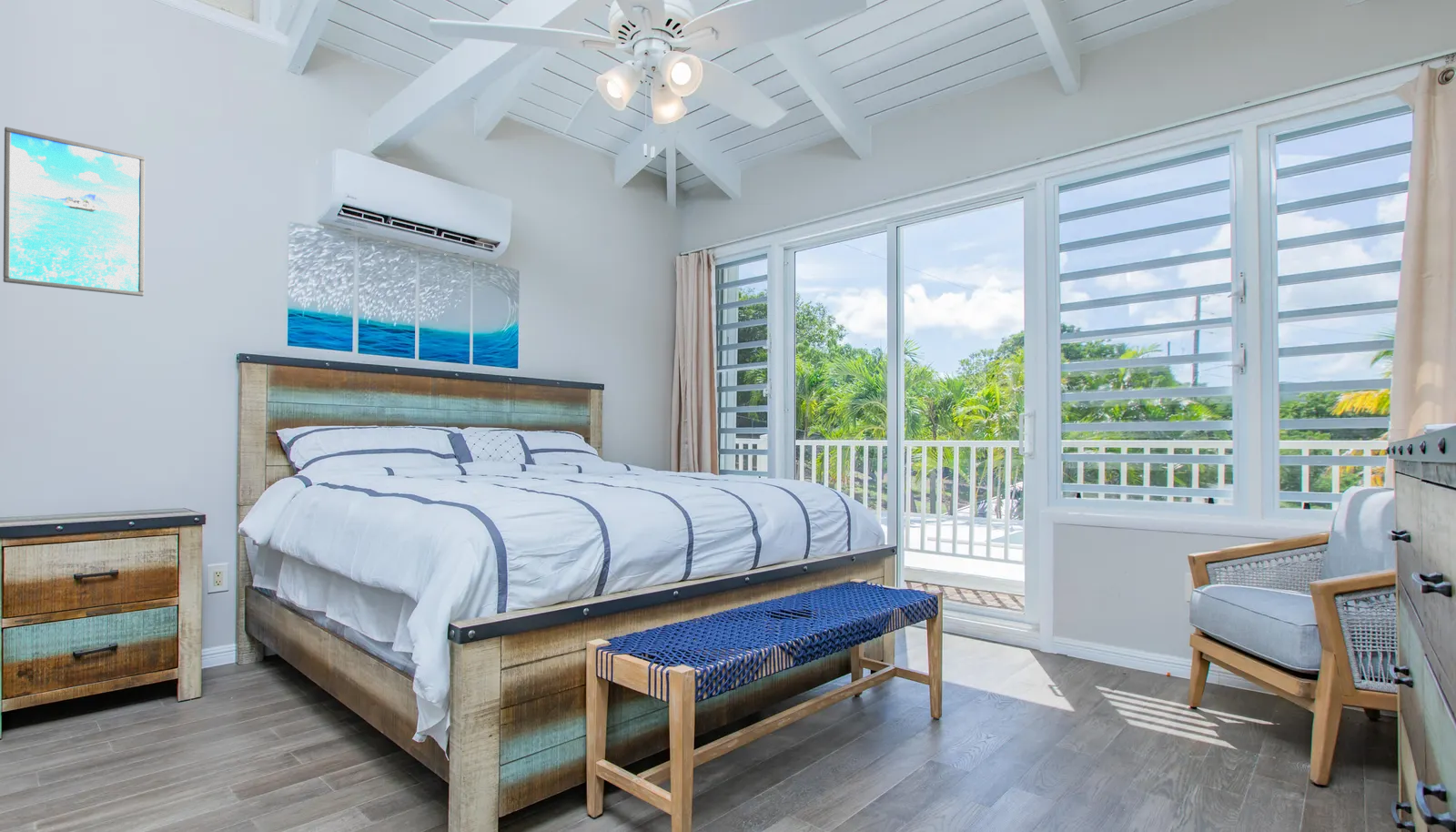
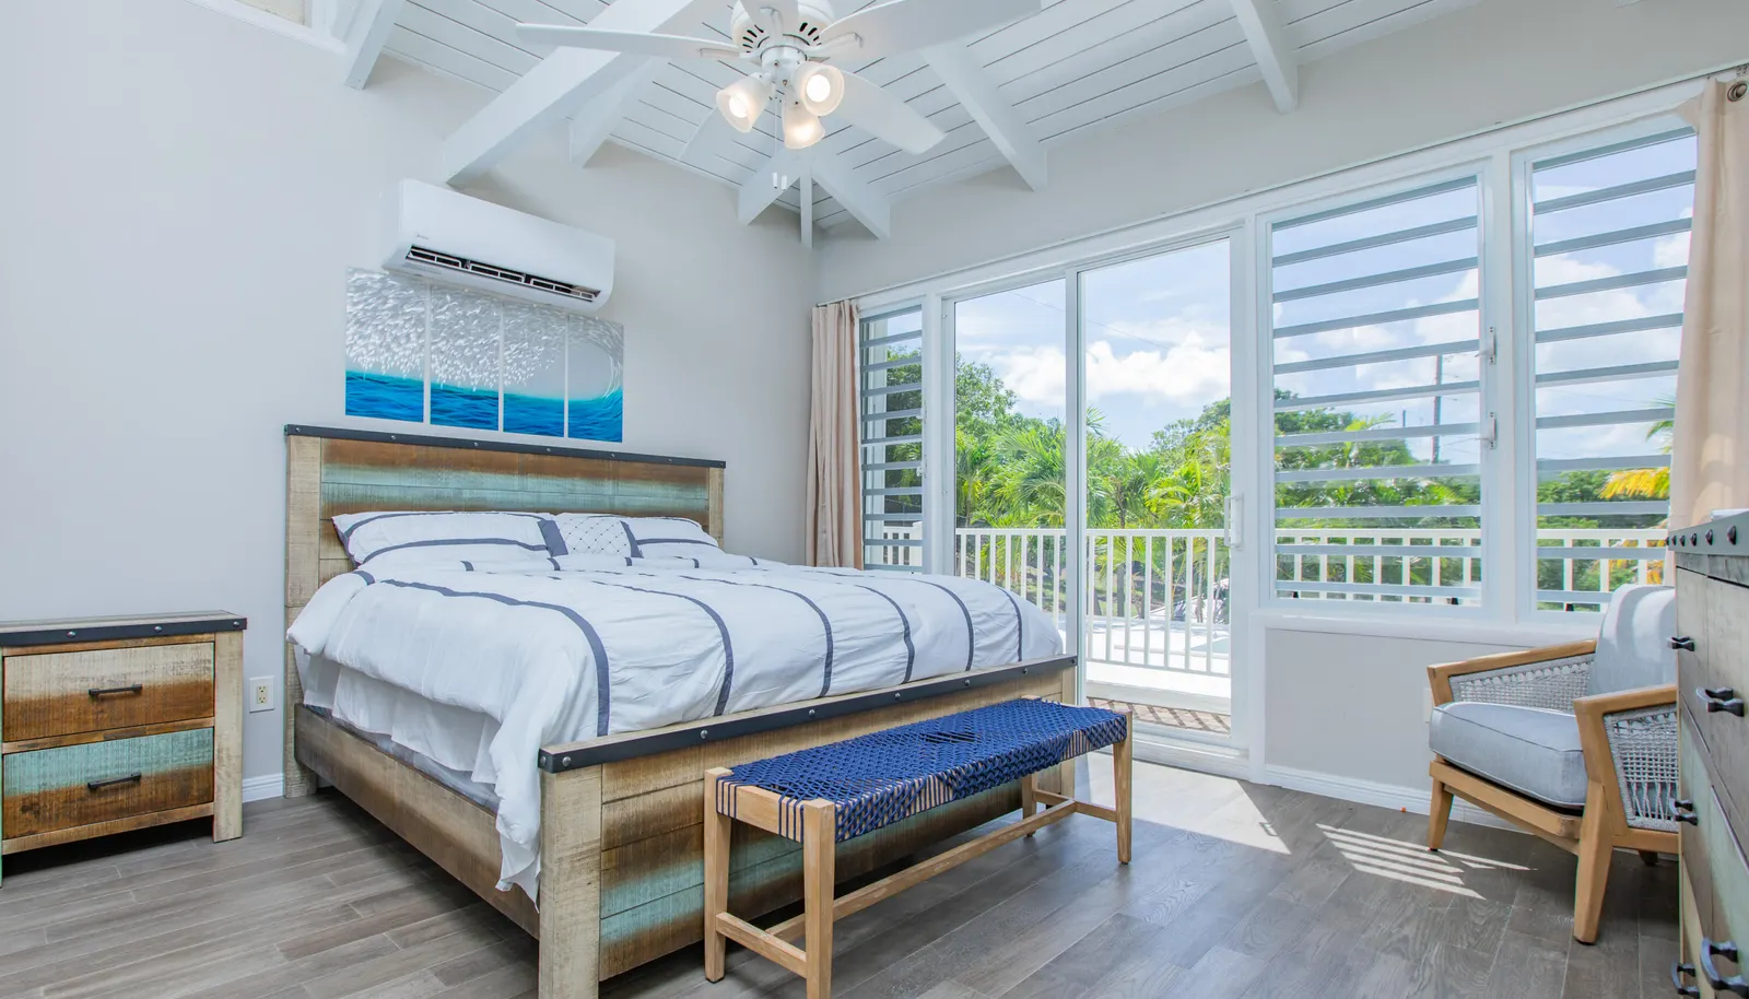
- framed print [3,126,146,297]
